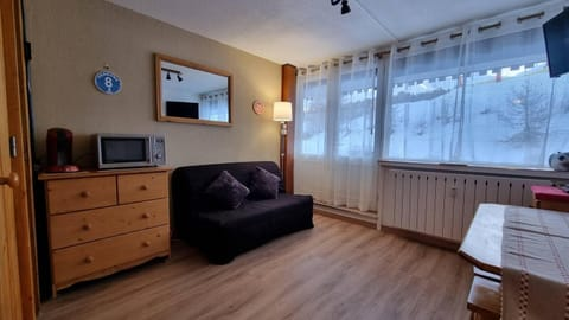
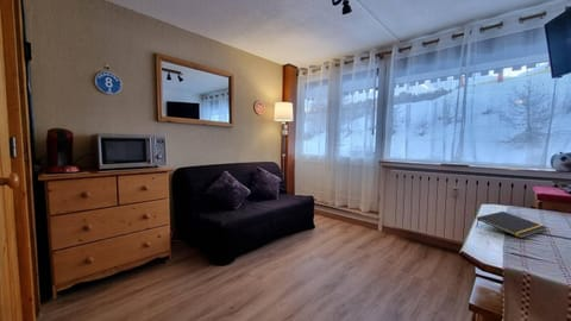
+ notepad [475,210,547,239]
